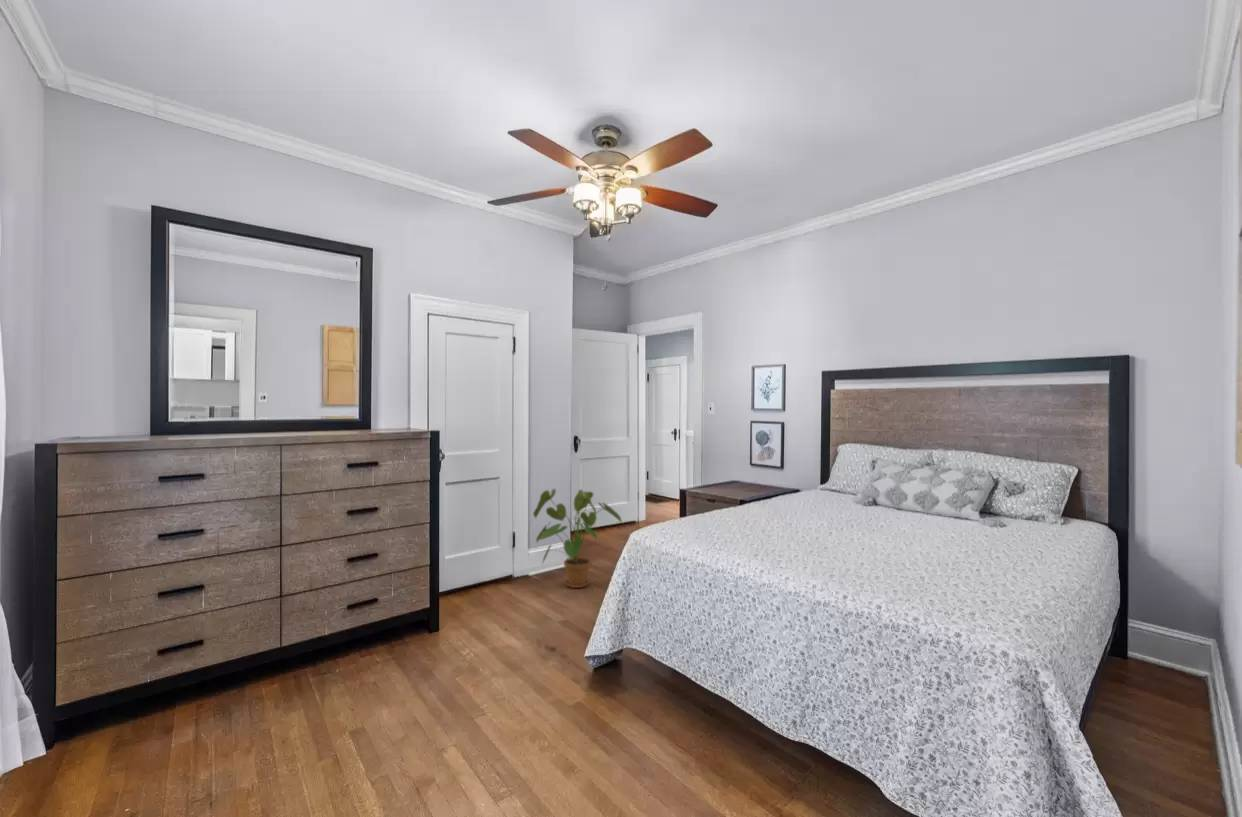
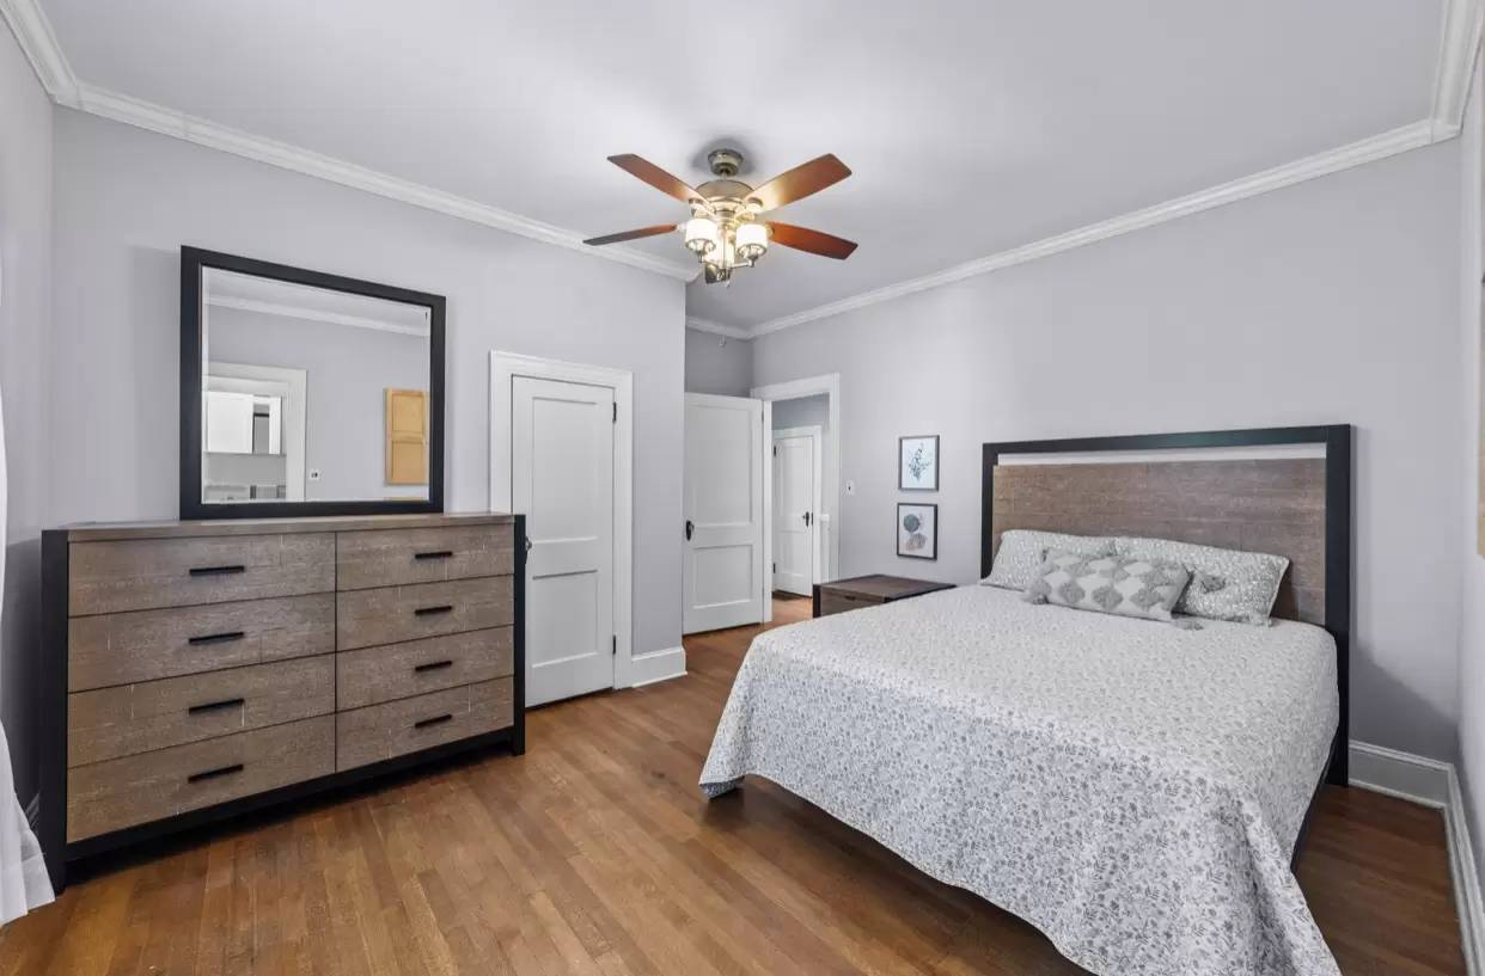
- house plant [532,488,623,589]
